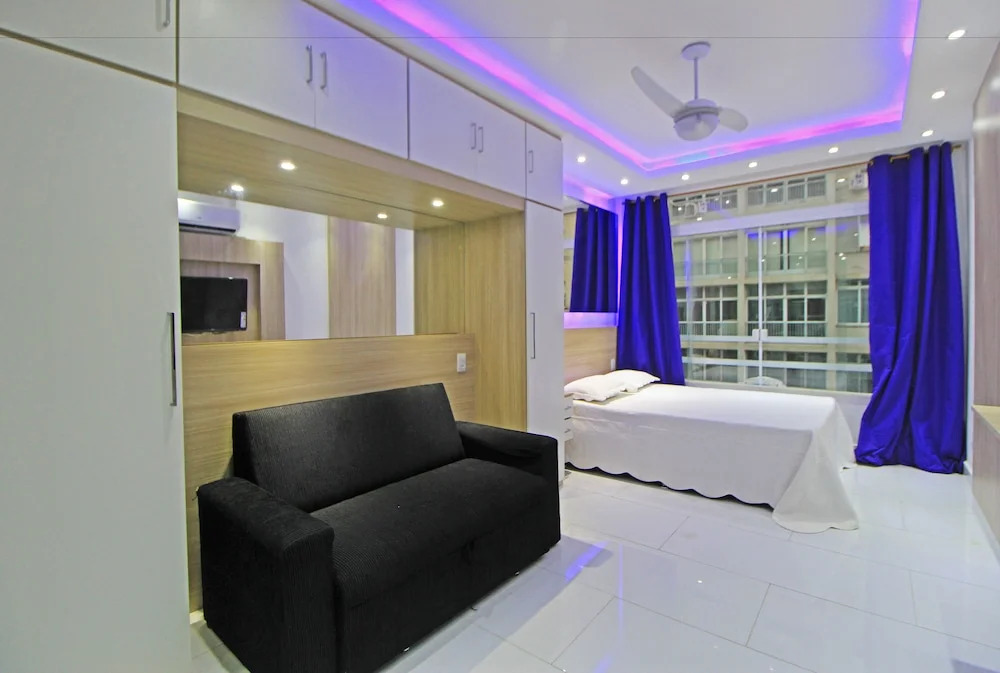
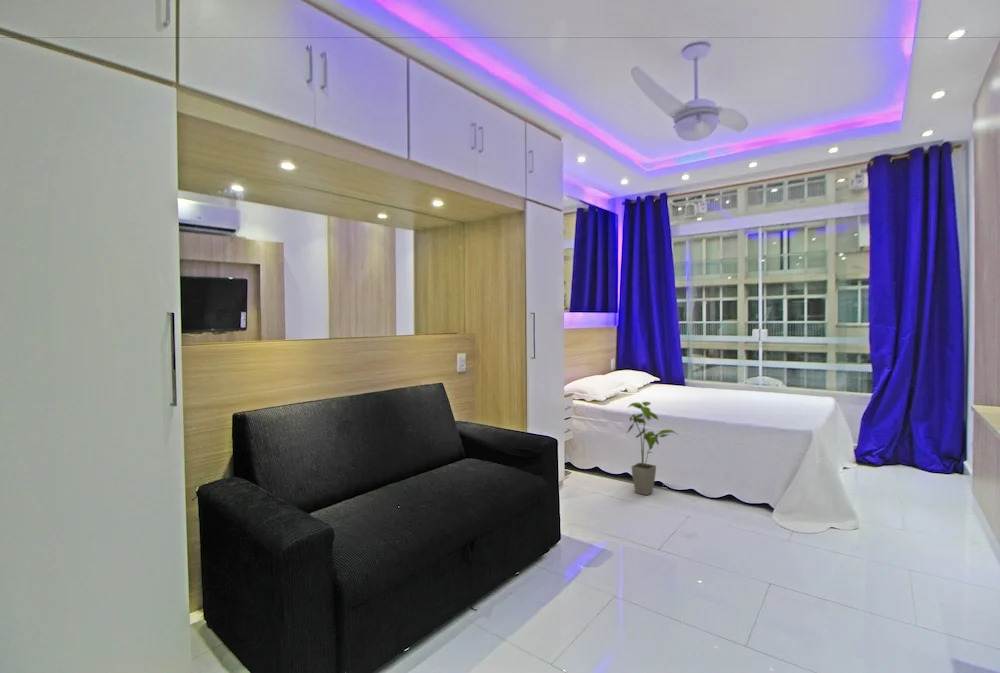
+ house plant [626,401,679,496]
